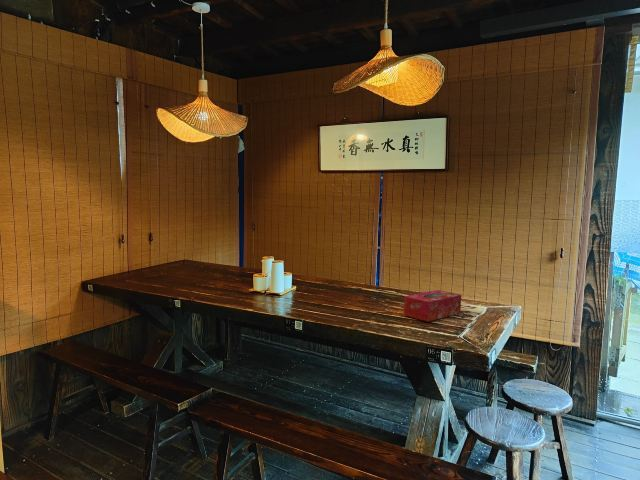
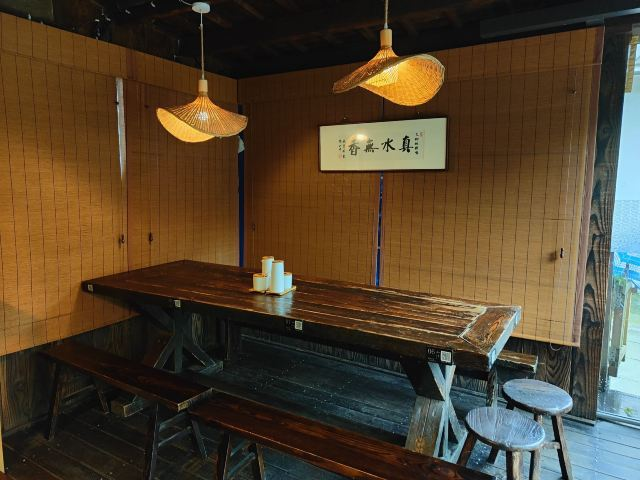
- tissue box [403,289,462,323]
